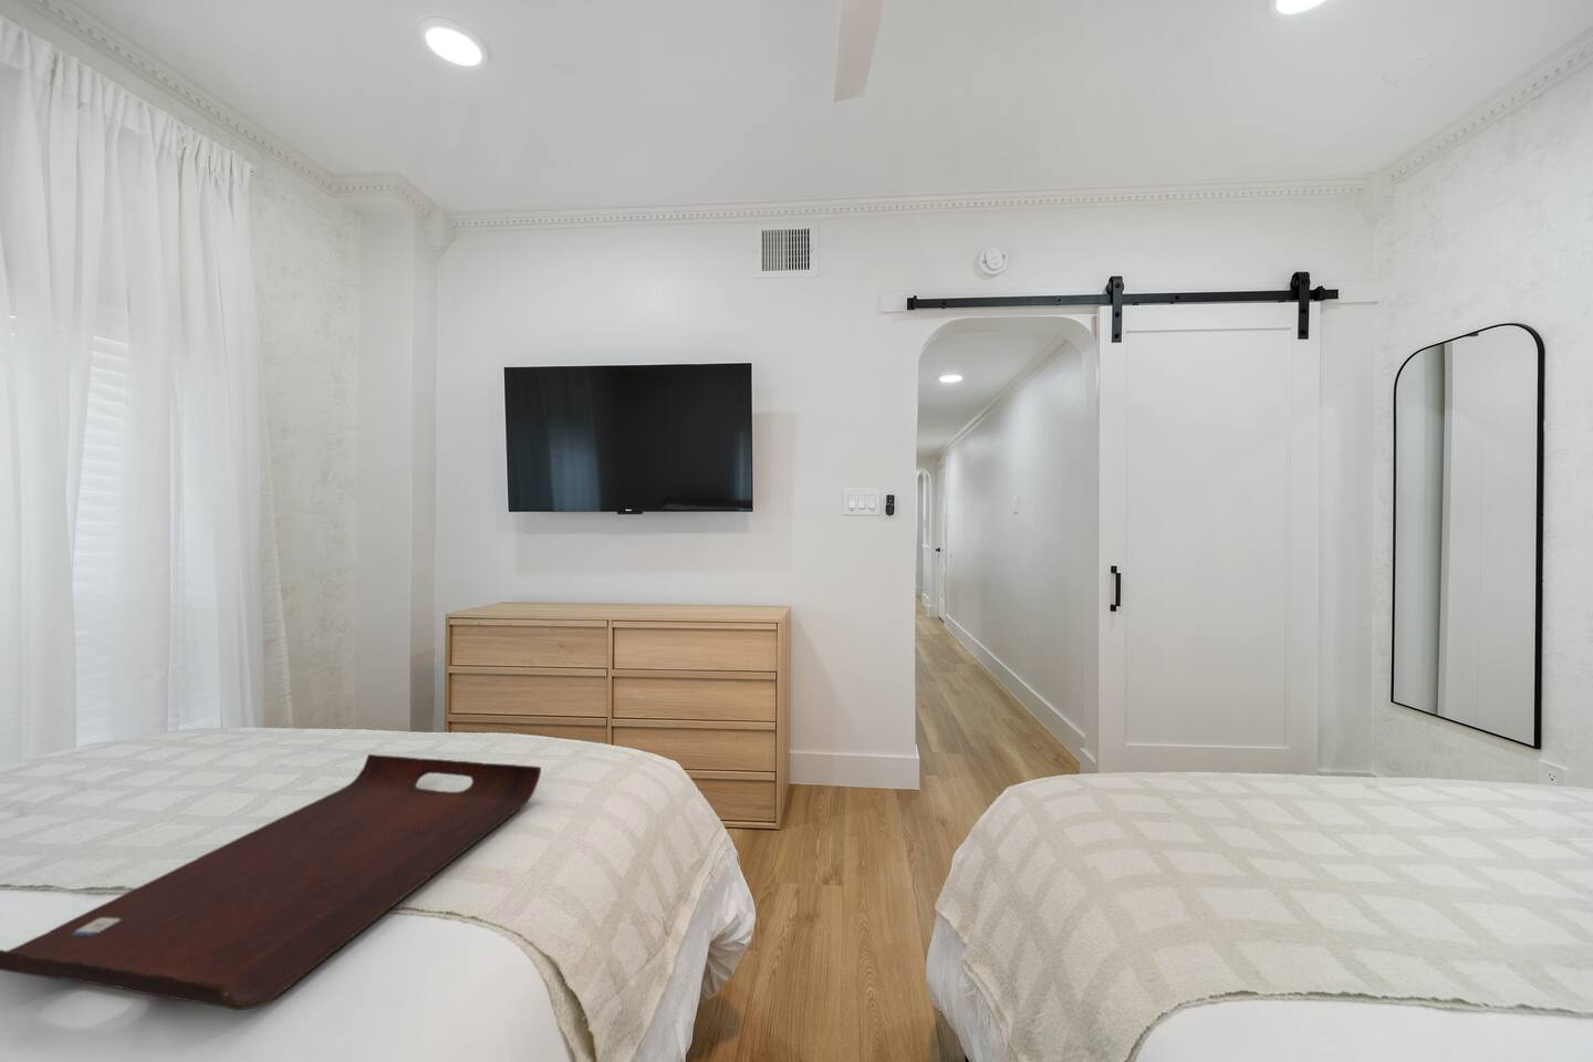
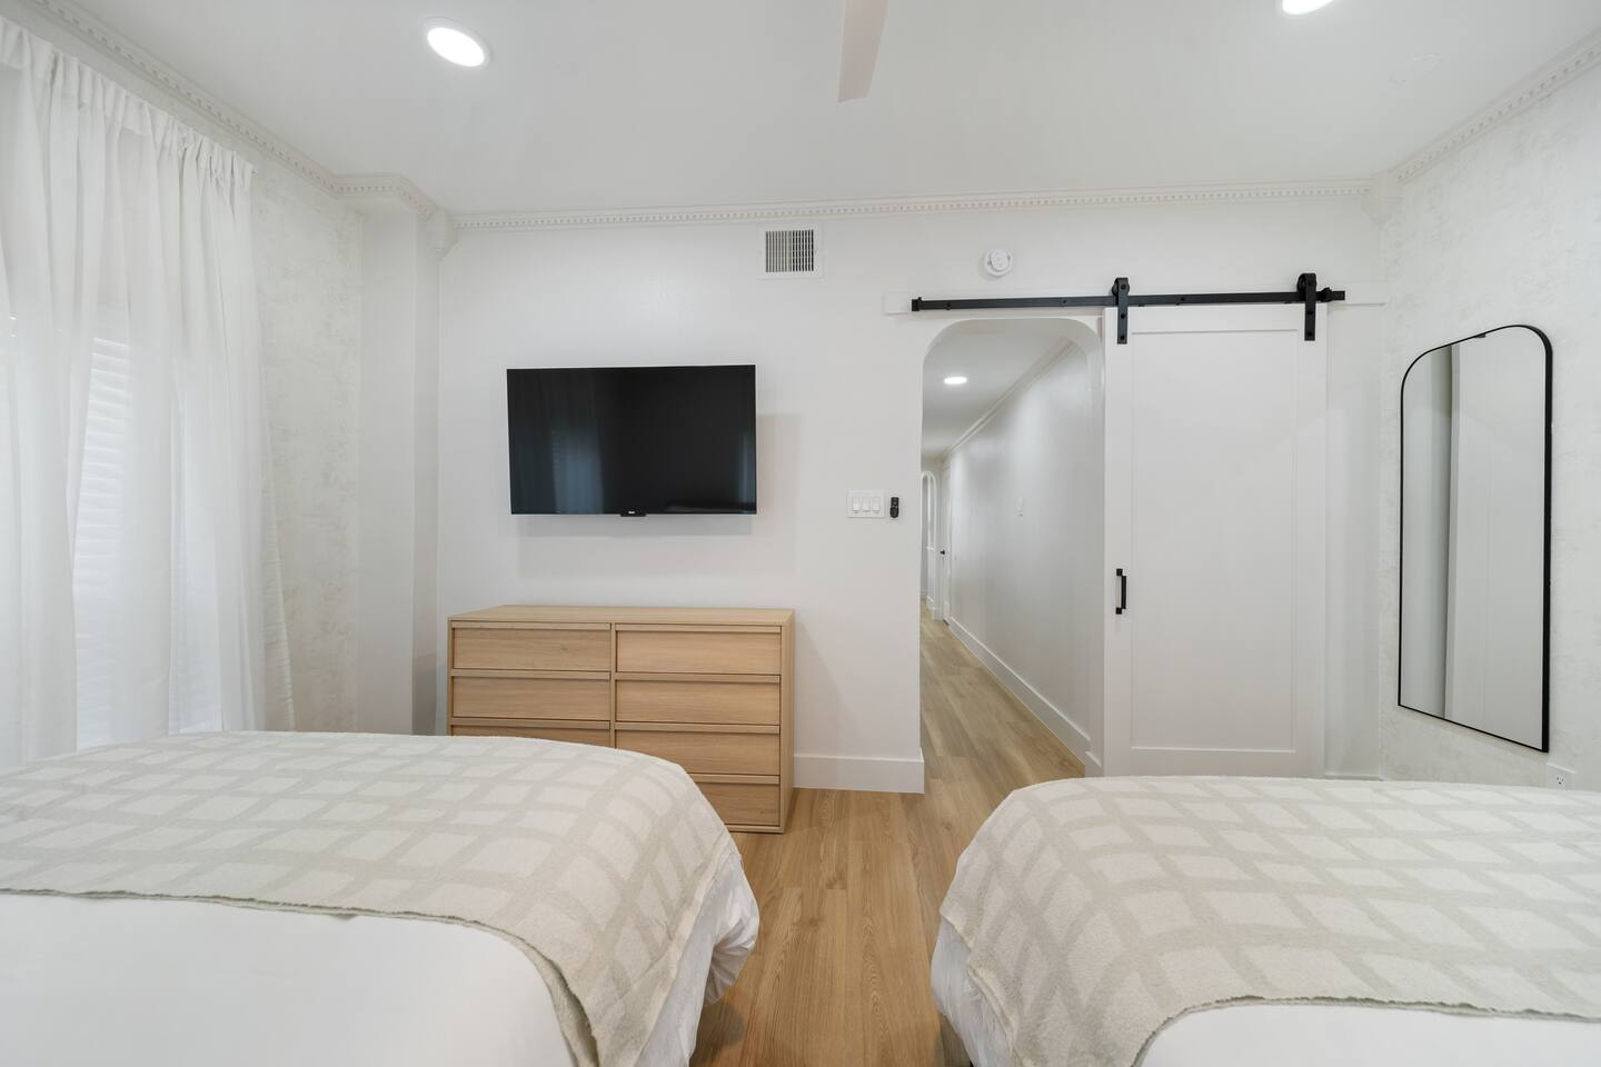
- serving tray [0,754,542,1011]
